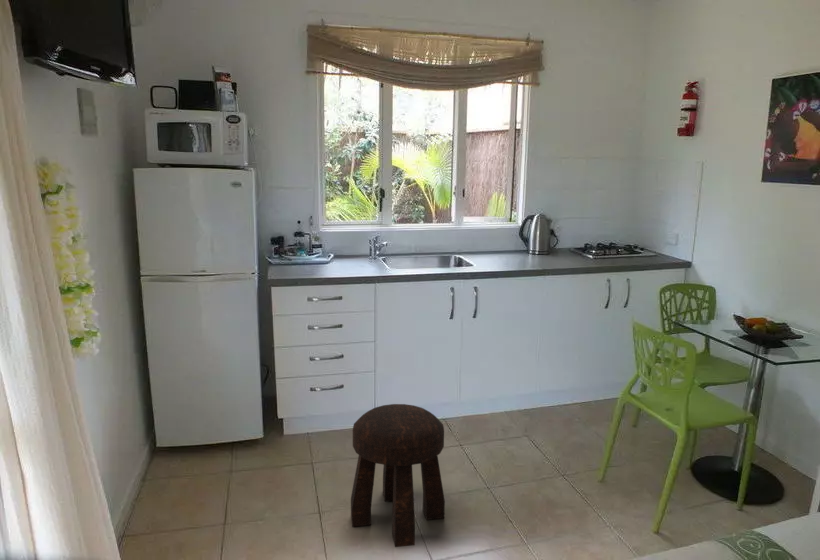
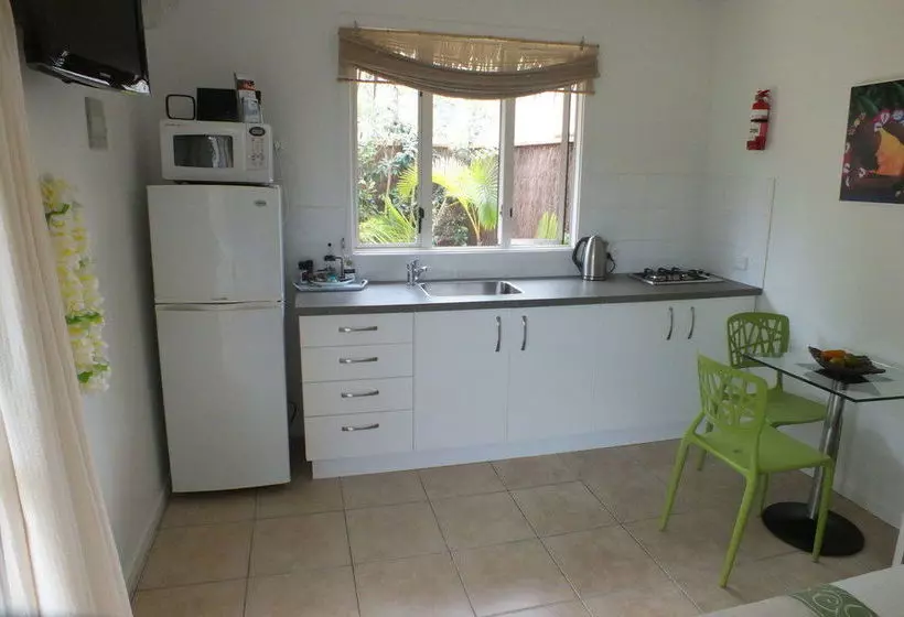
- stool [350,403,446,548]
